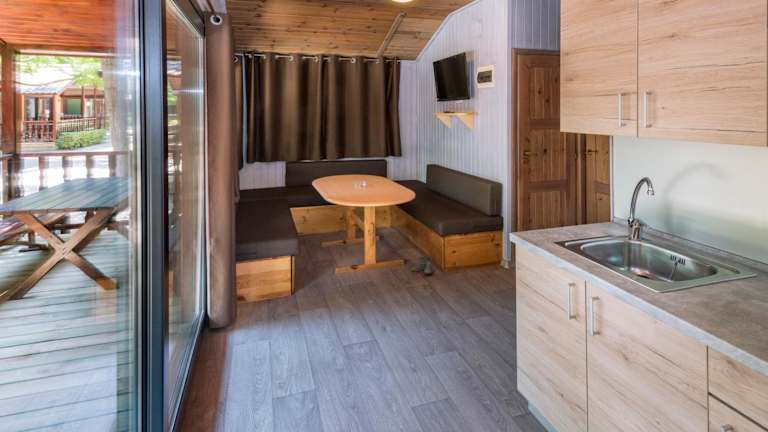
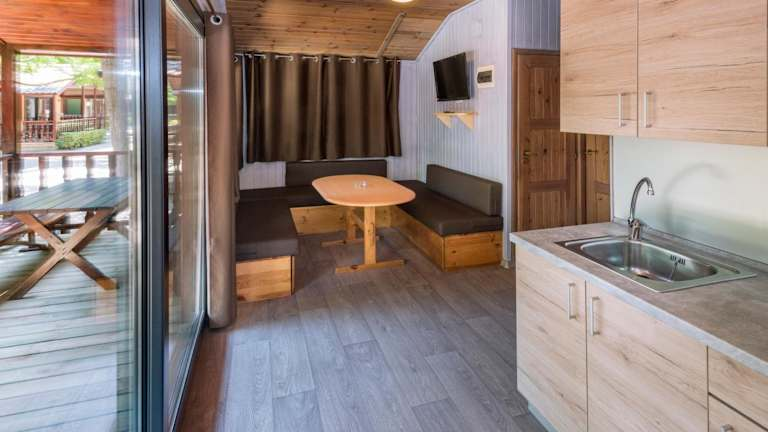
- boots [411,256,434,275]
